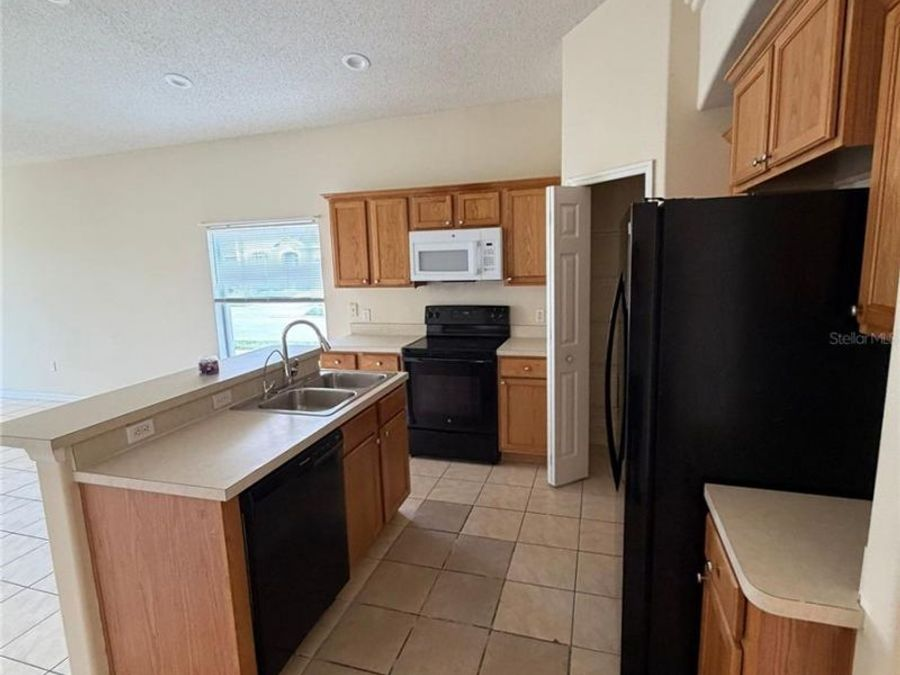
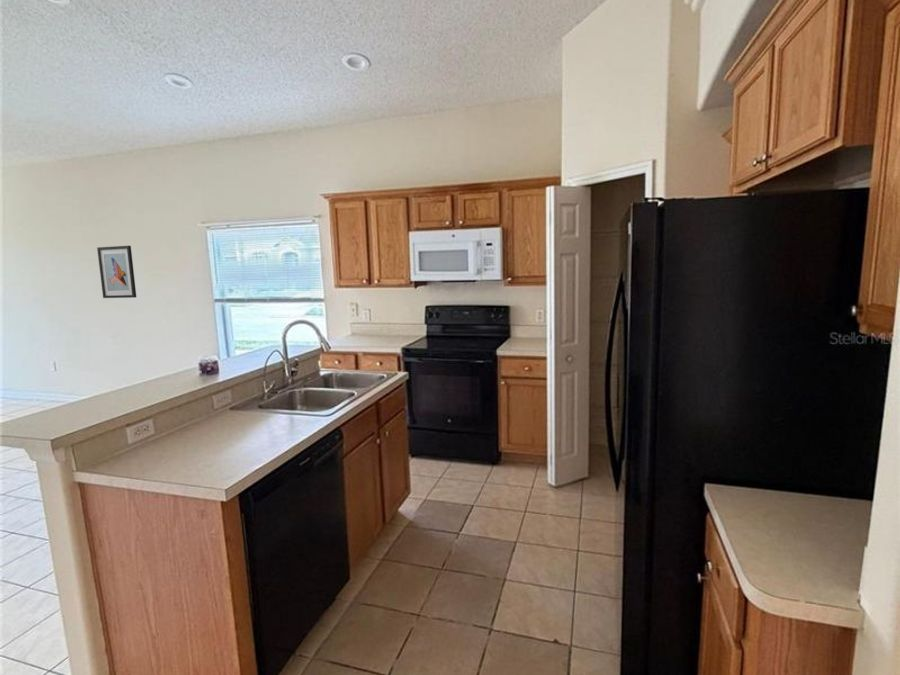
+ wall art [96,245,137,299]
